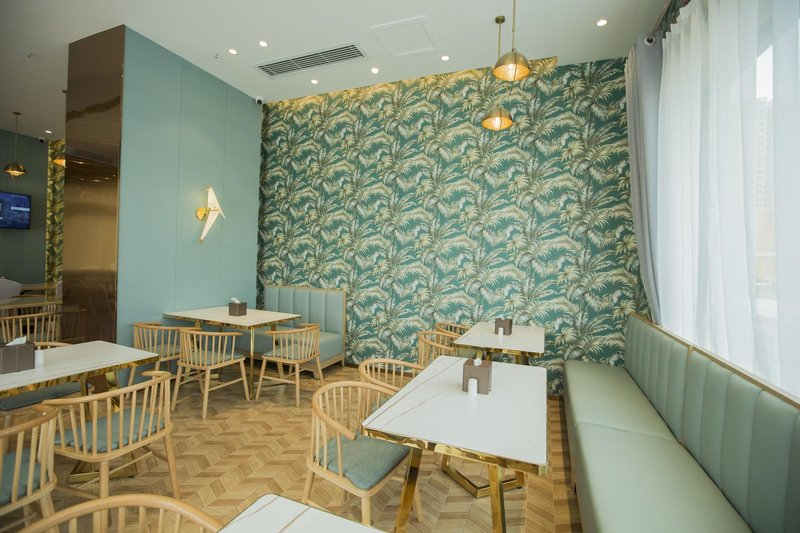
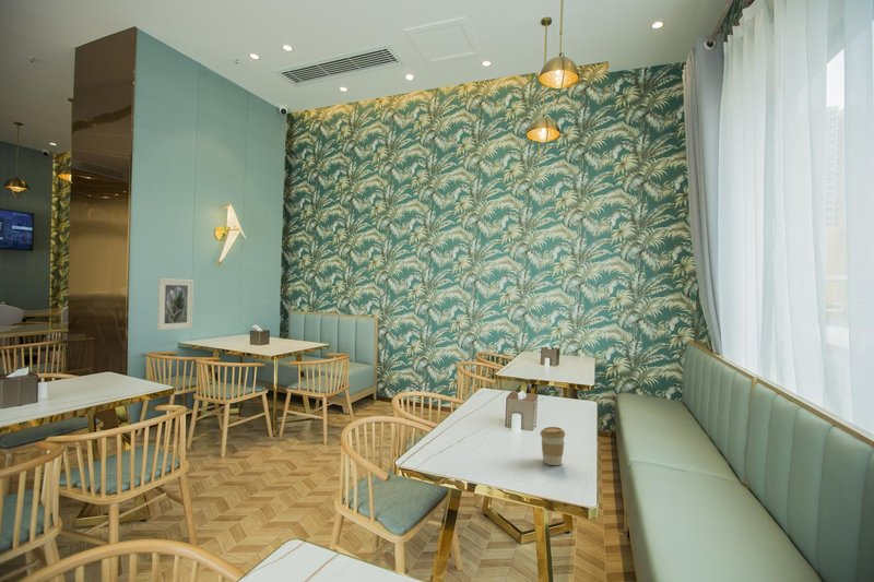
+ coffee cup [540,426,566,466]
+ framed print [156,277,194,331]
